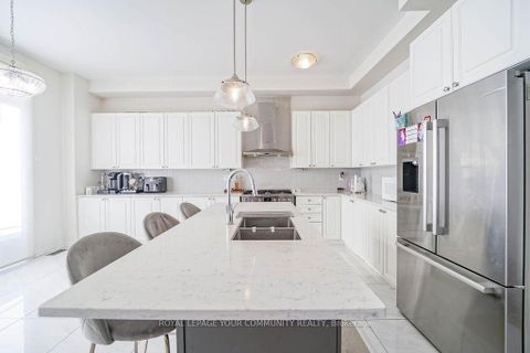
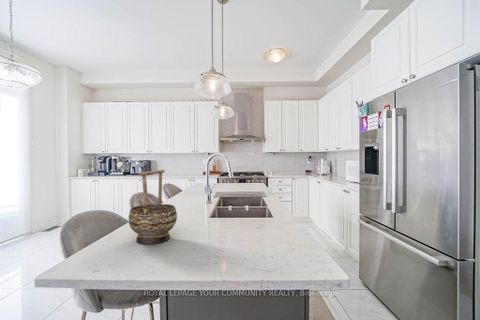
+ decorative bowl [128,169,178,245]
